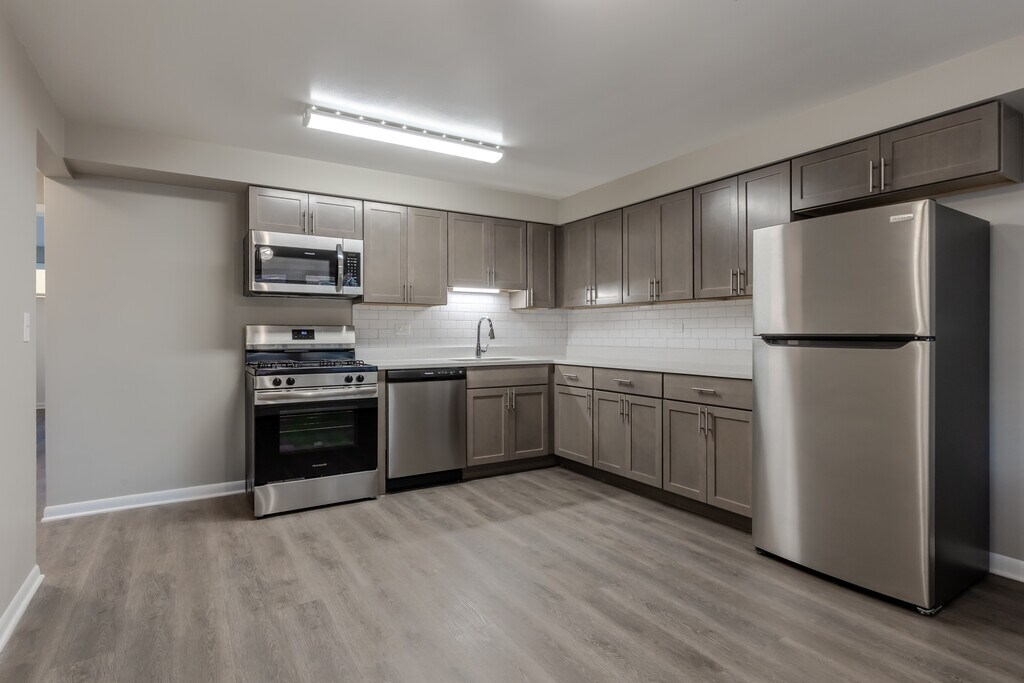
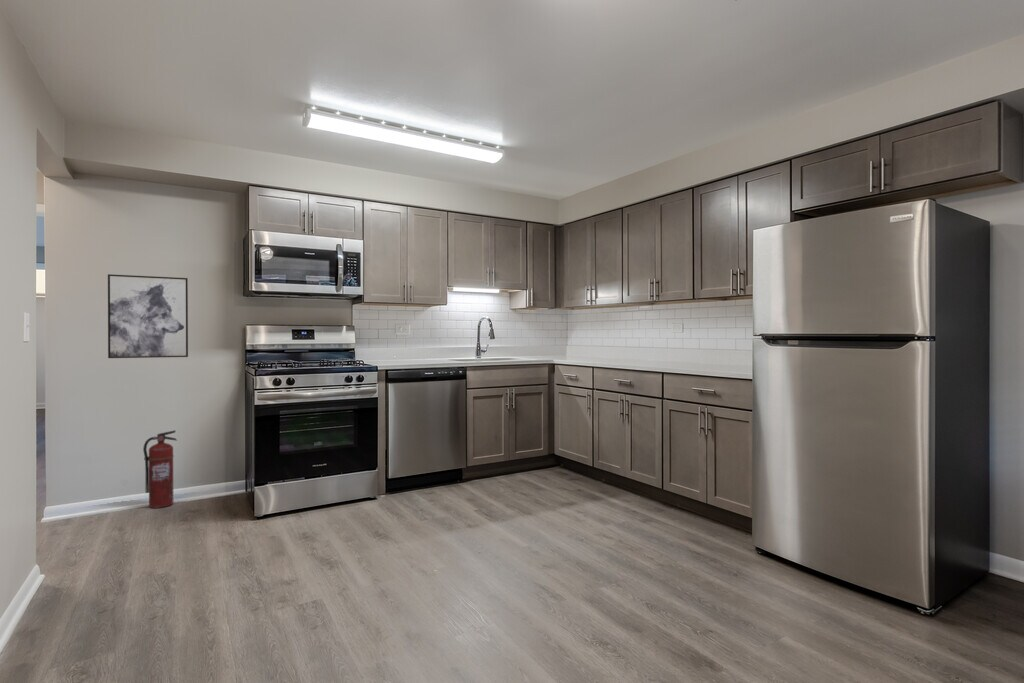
+ fire extinguisher [142,429,178,509]
+ wall art [107,273,189,359]
